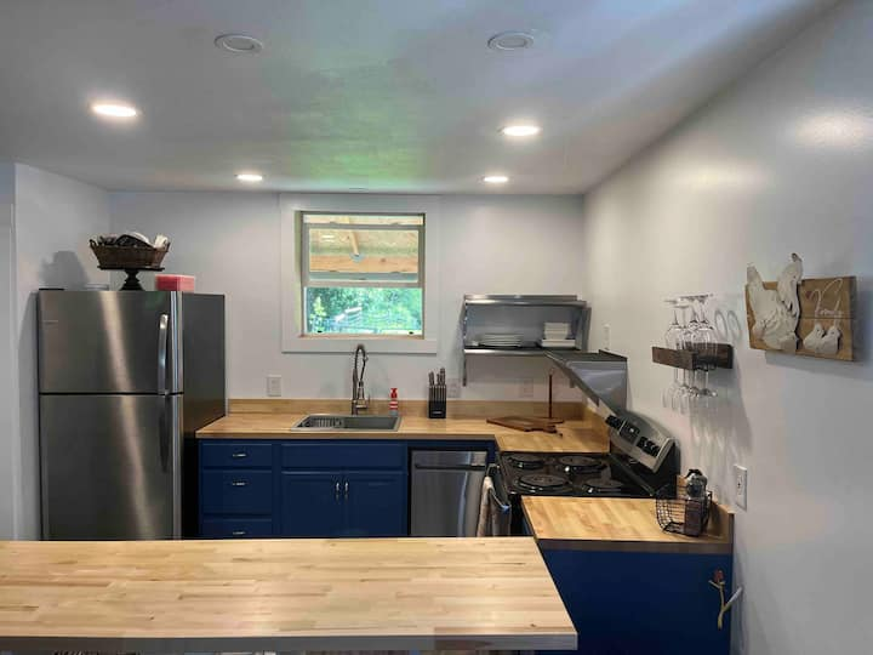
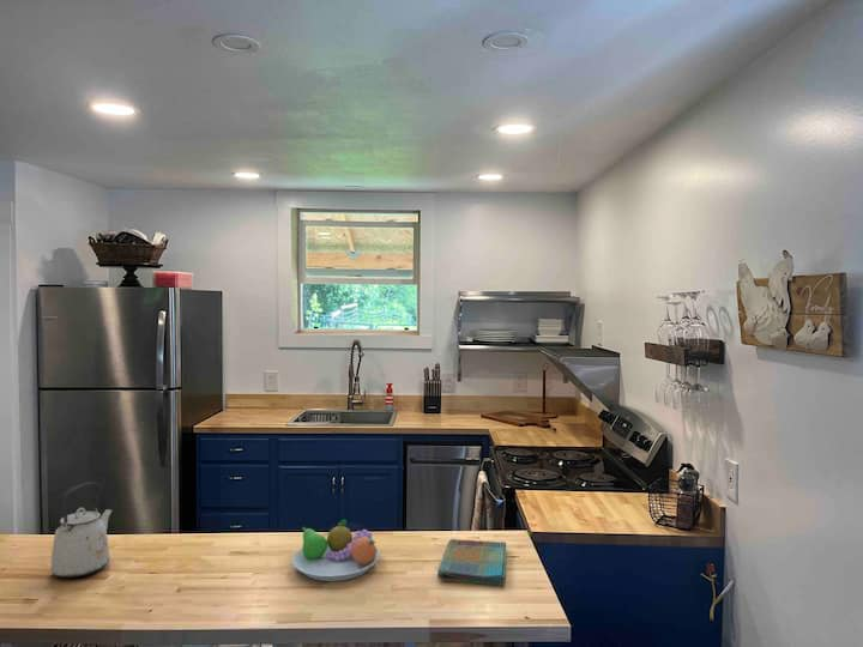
+ dish towel [436,538,507,587]
+ fruit bowl [291,519,381,582]
+ kettle [49,480,114,579]
